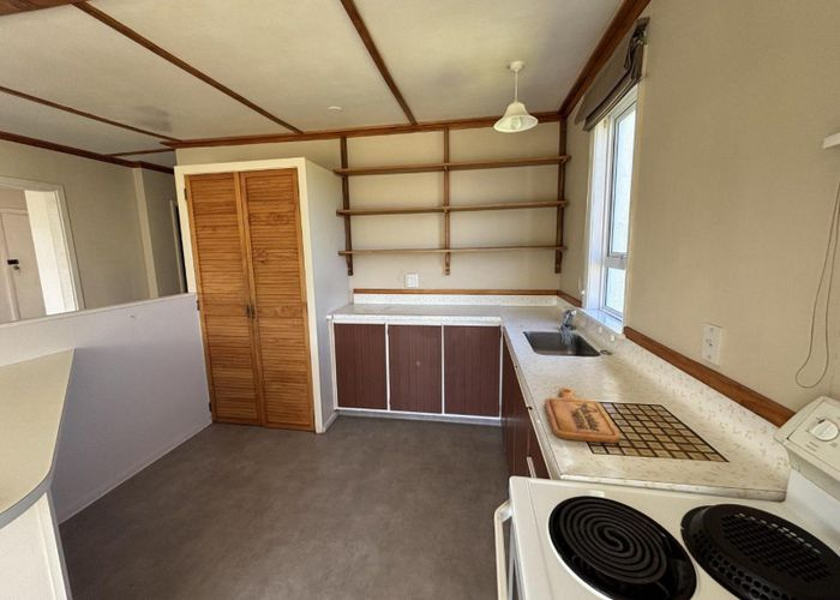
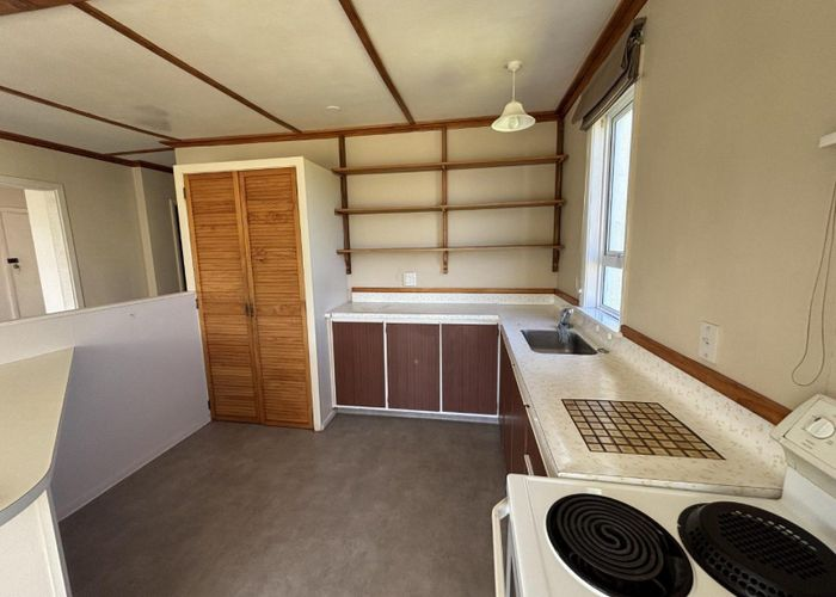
- cutting board [544,386,622,444]
